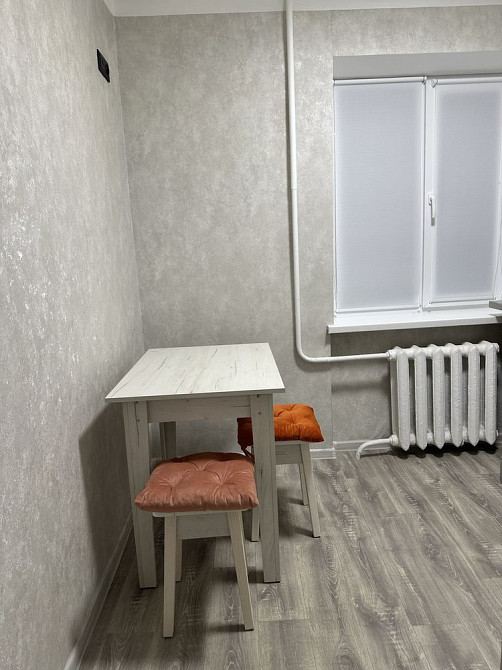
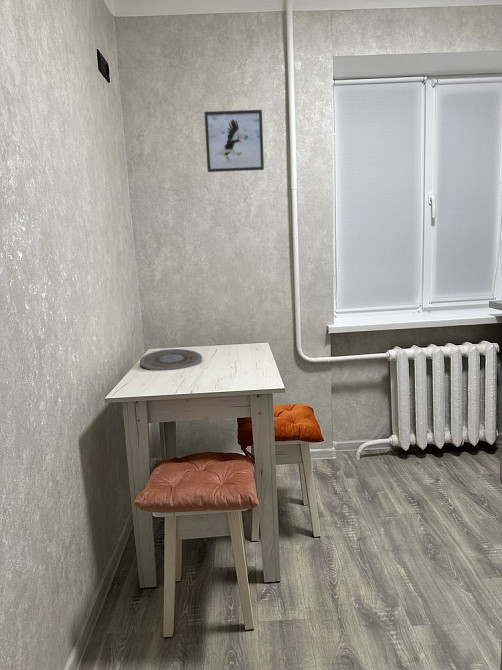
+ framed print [203,109,265,173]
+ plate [139,348,203,371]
